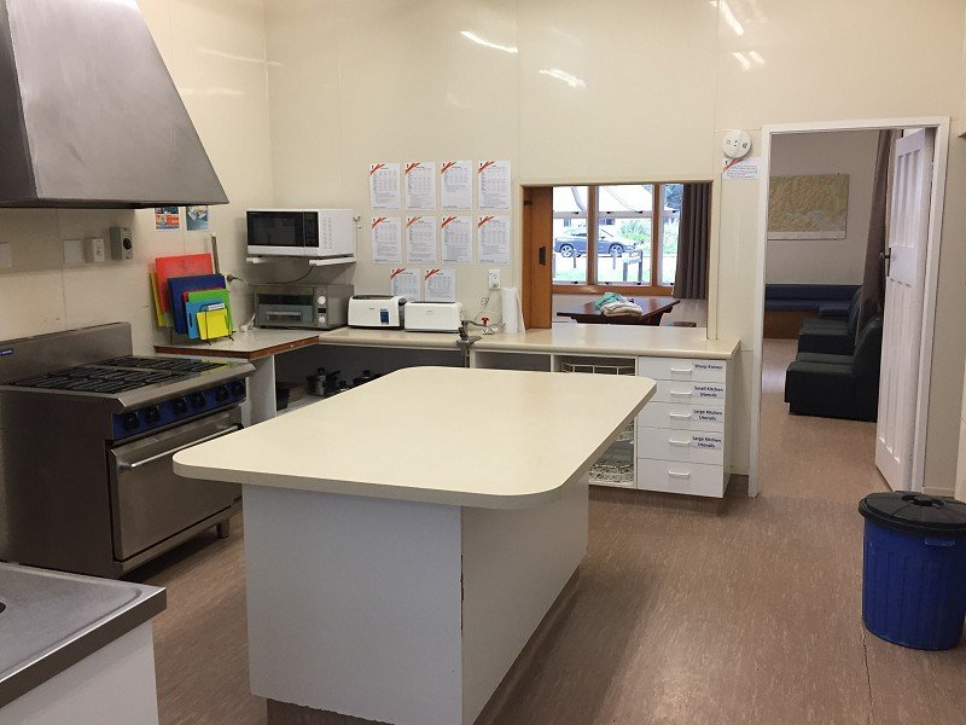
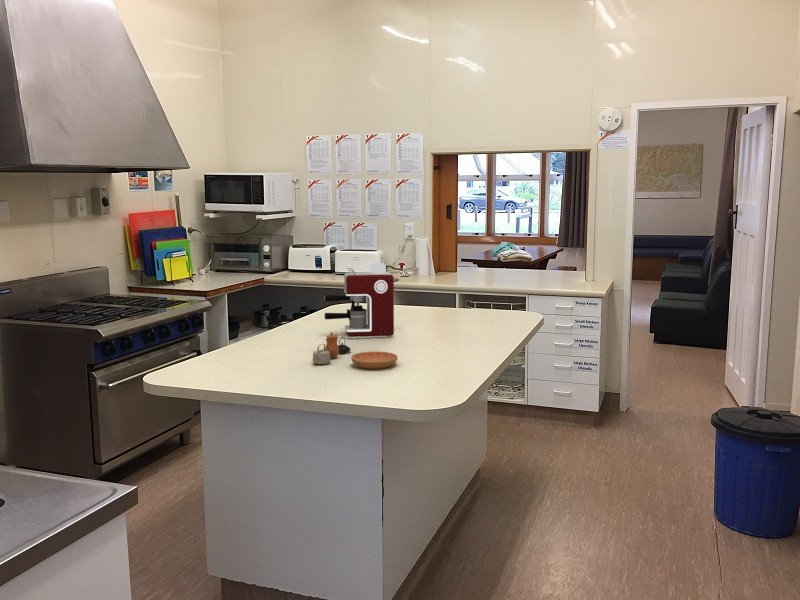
+ teapot [312,331,352,365]
+ saucer [350,350,399,370]
+ coffee maker [323,261,395,338]
